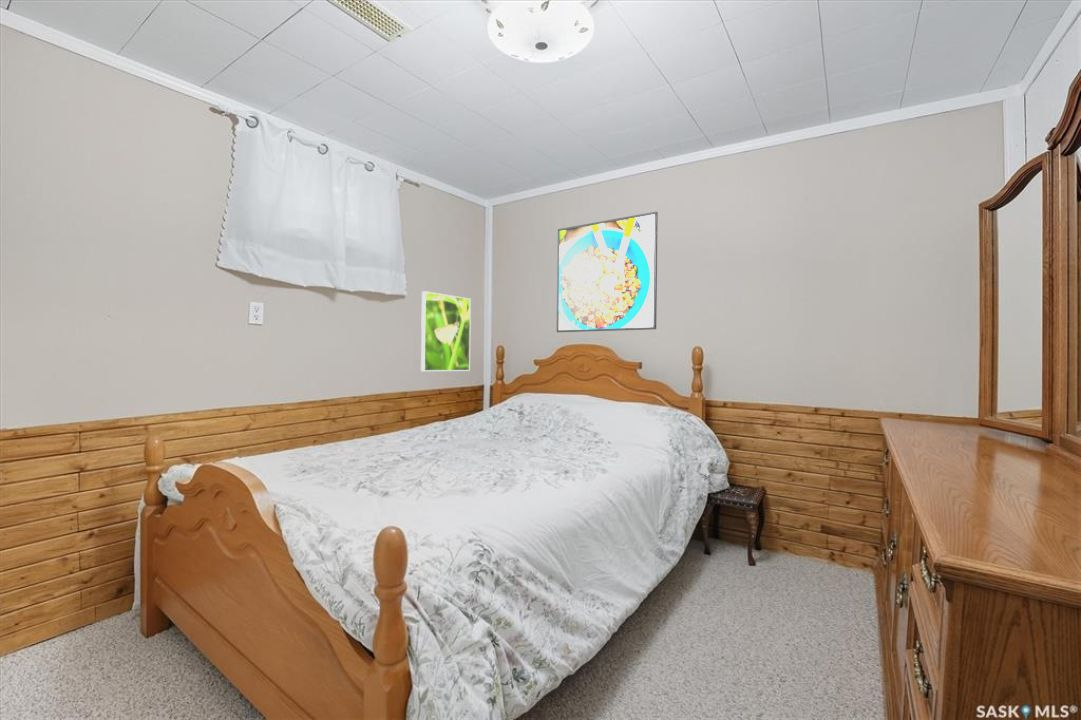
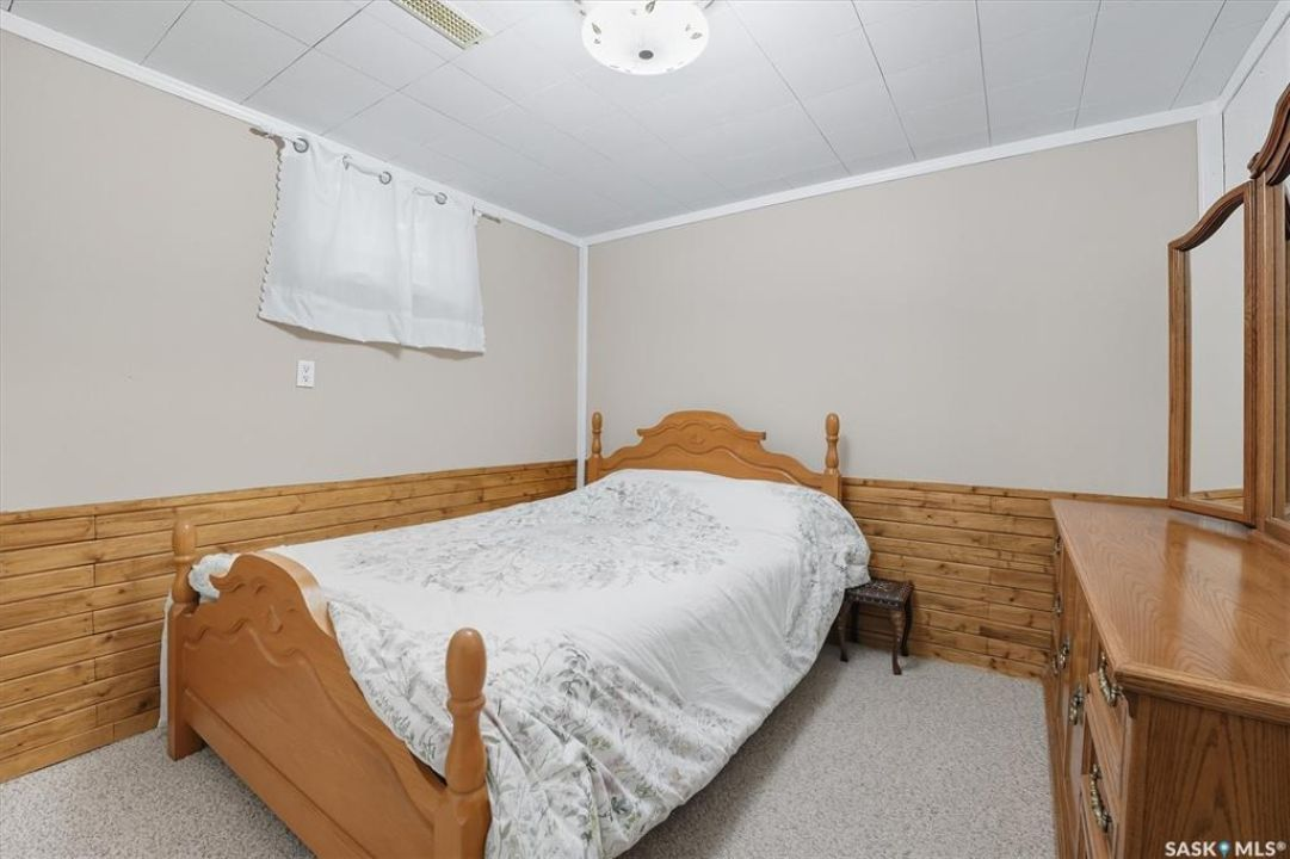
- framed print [556,211,659,333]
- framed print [420,290,472,372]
